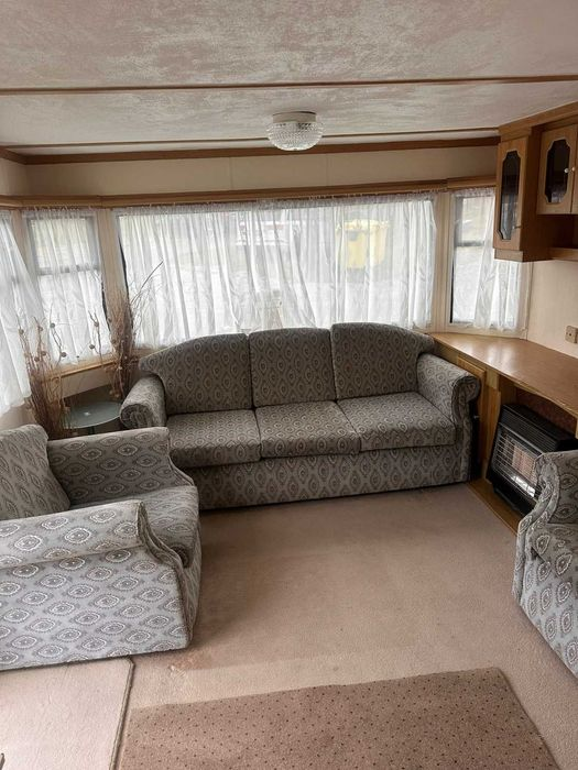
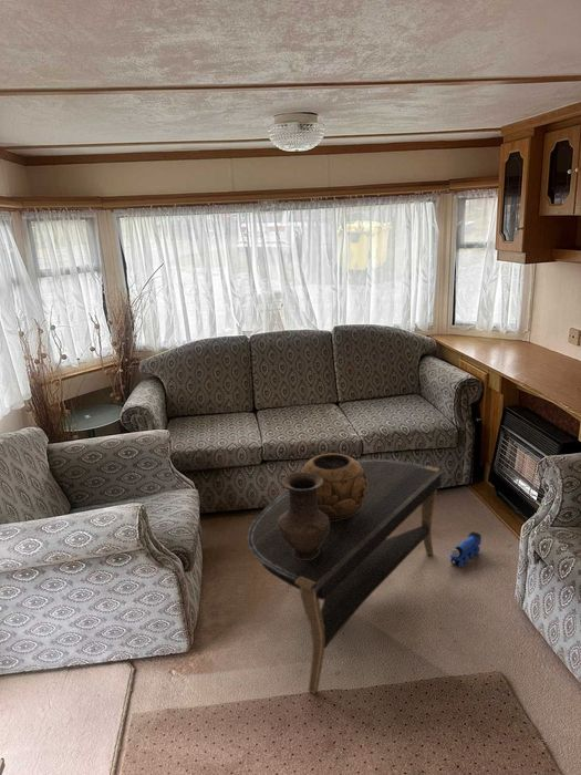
+ decorative bowl [300,453,369,520]
+ toy train [449,530,483,568]
+ coffee table [247,458,445,695]
+ vase [278,471,330,559]
